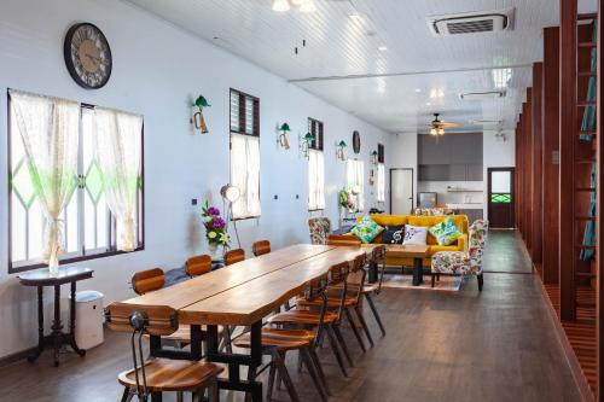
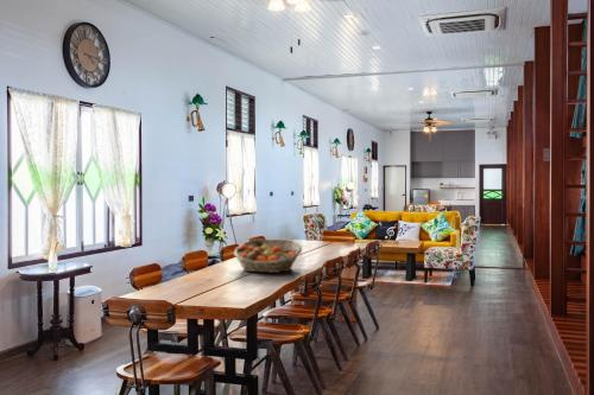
+ fruit basket [233,238,303,274]
